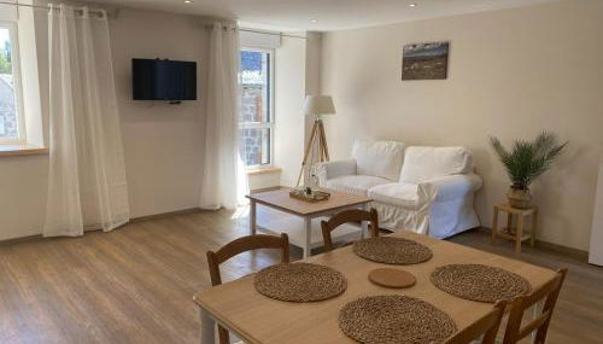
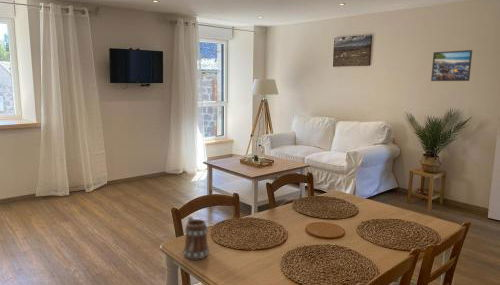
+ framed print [430,49,473,82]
+ mug [183,216,210,260]
